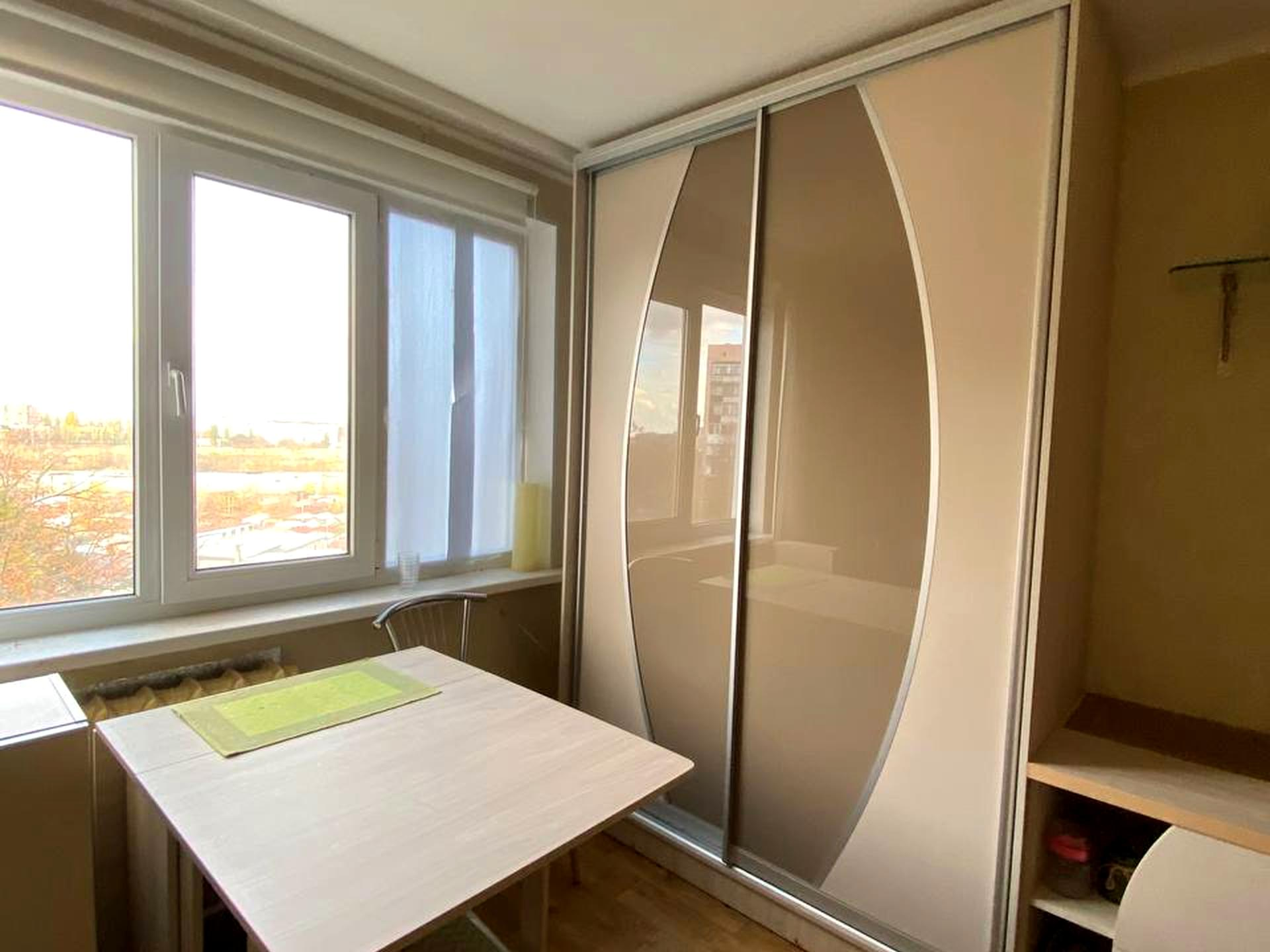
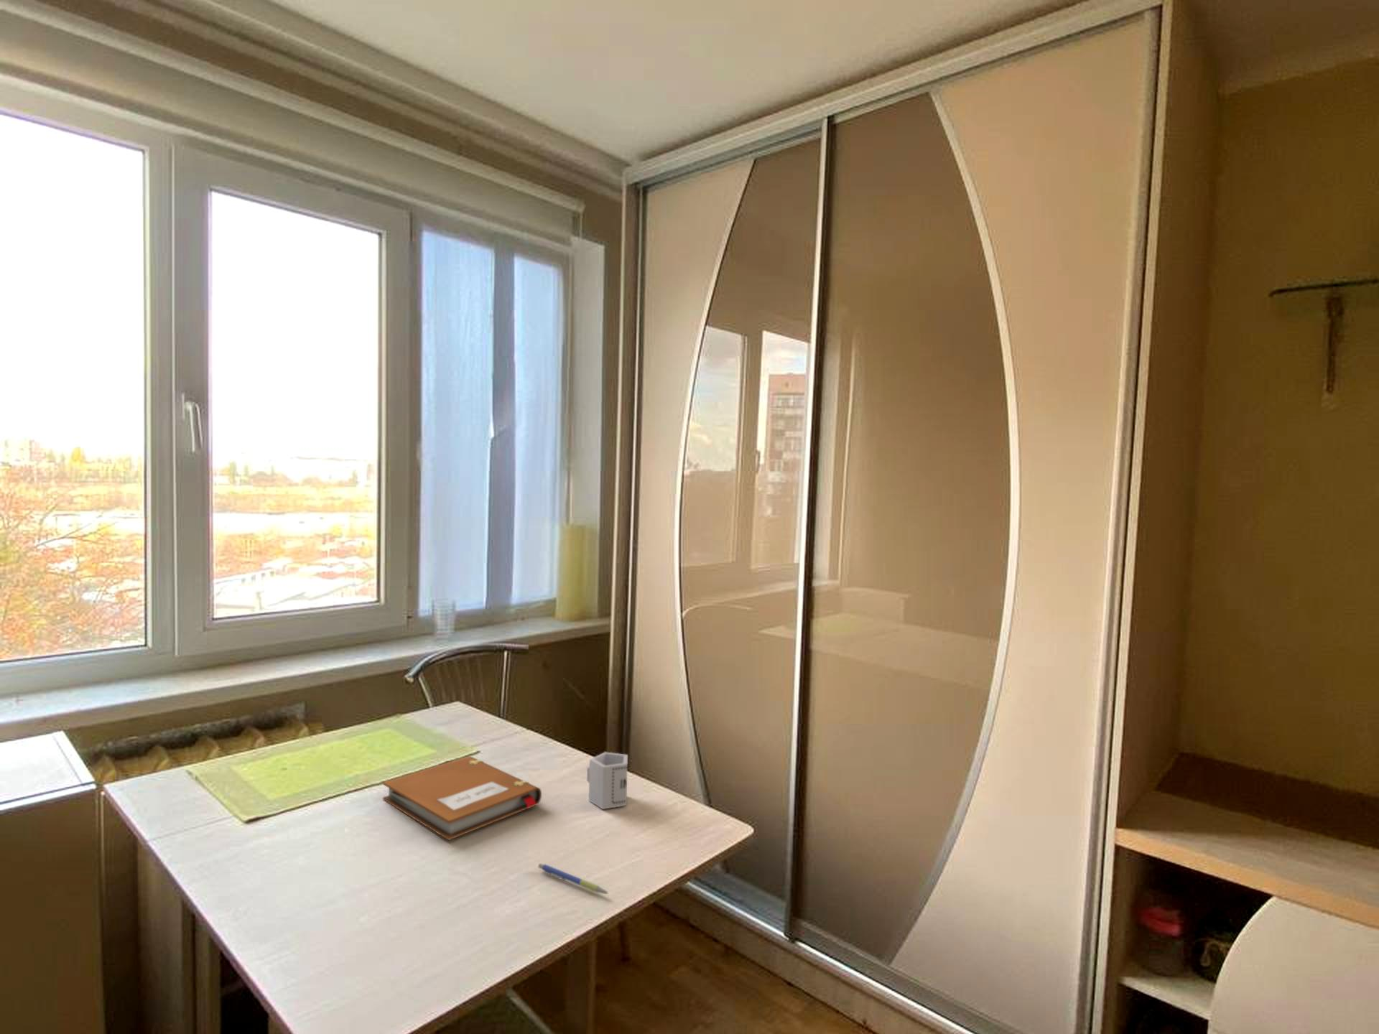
+ cup [586,752,629,810]
+ notebook [382,755,542,841]
+ pen [537,862,609,895]
